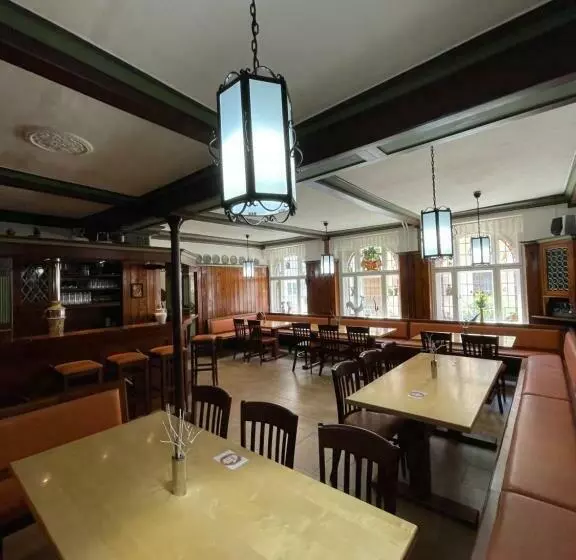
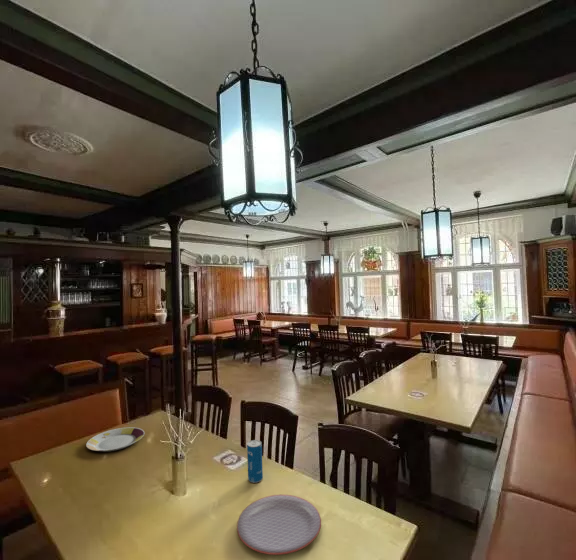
+ plate [85,426,145,453]
+ plate [236,494,322,556]
+ beverage can [246,439,264,484]
